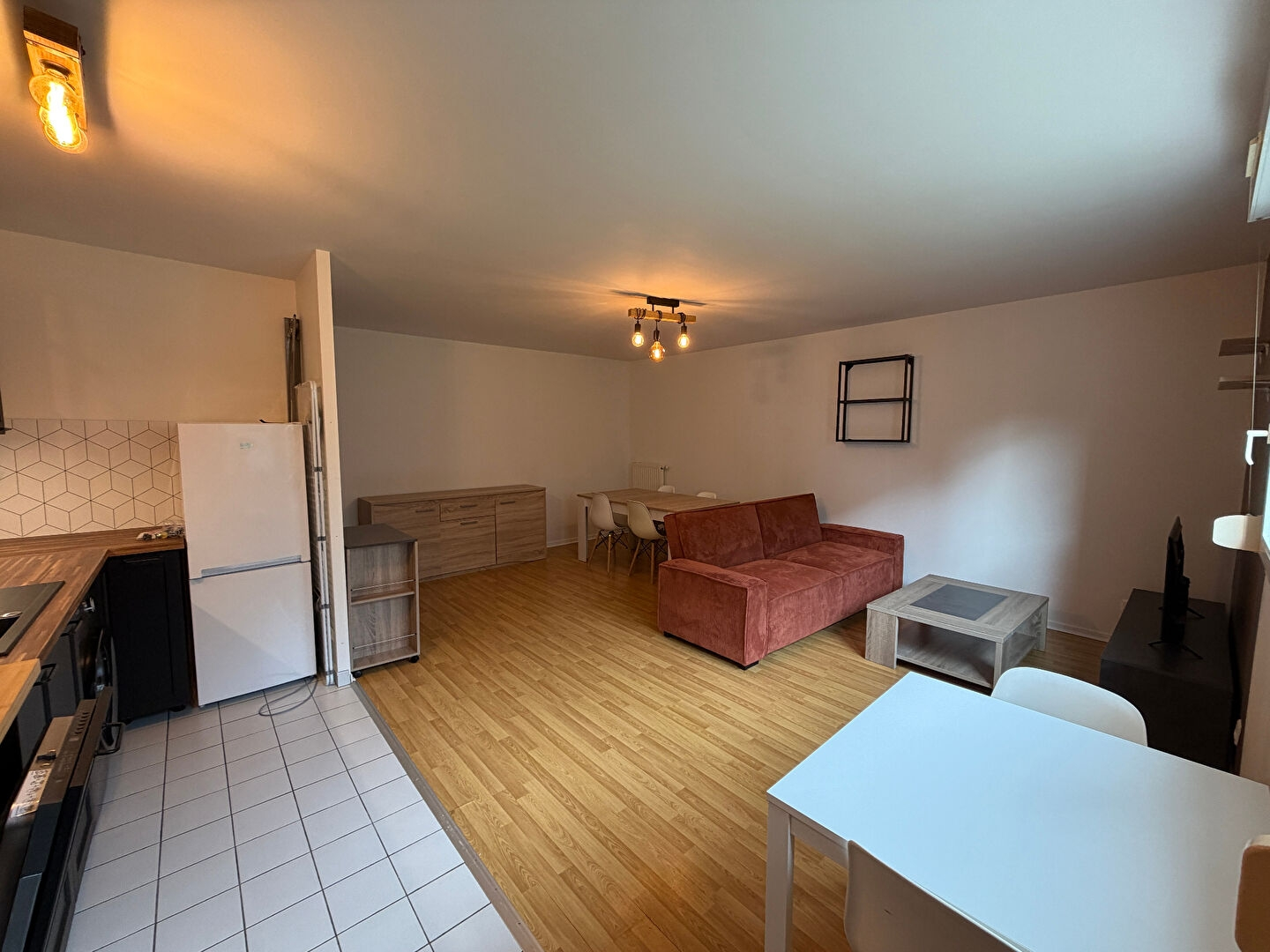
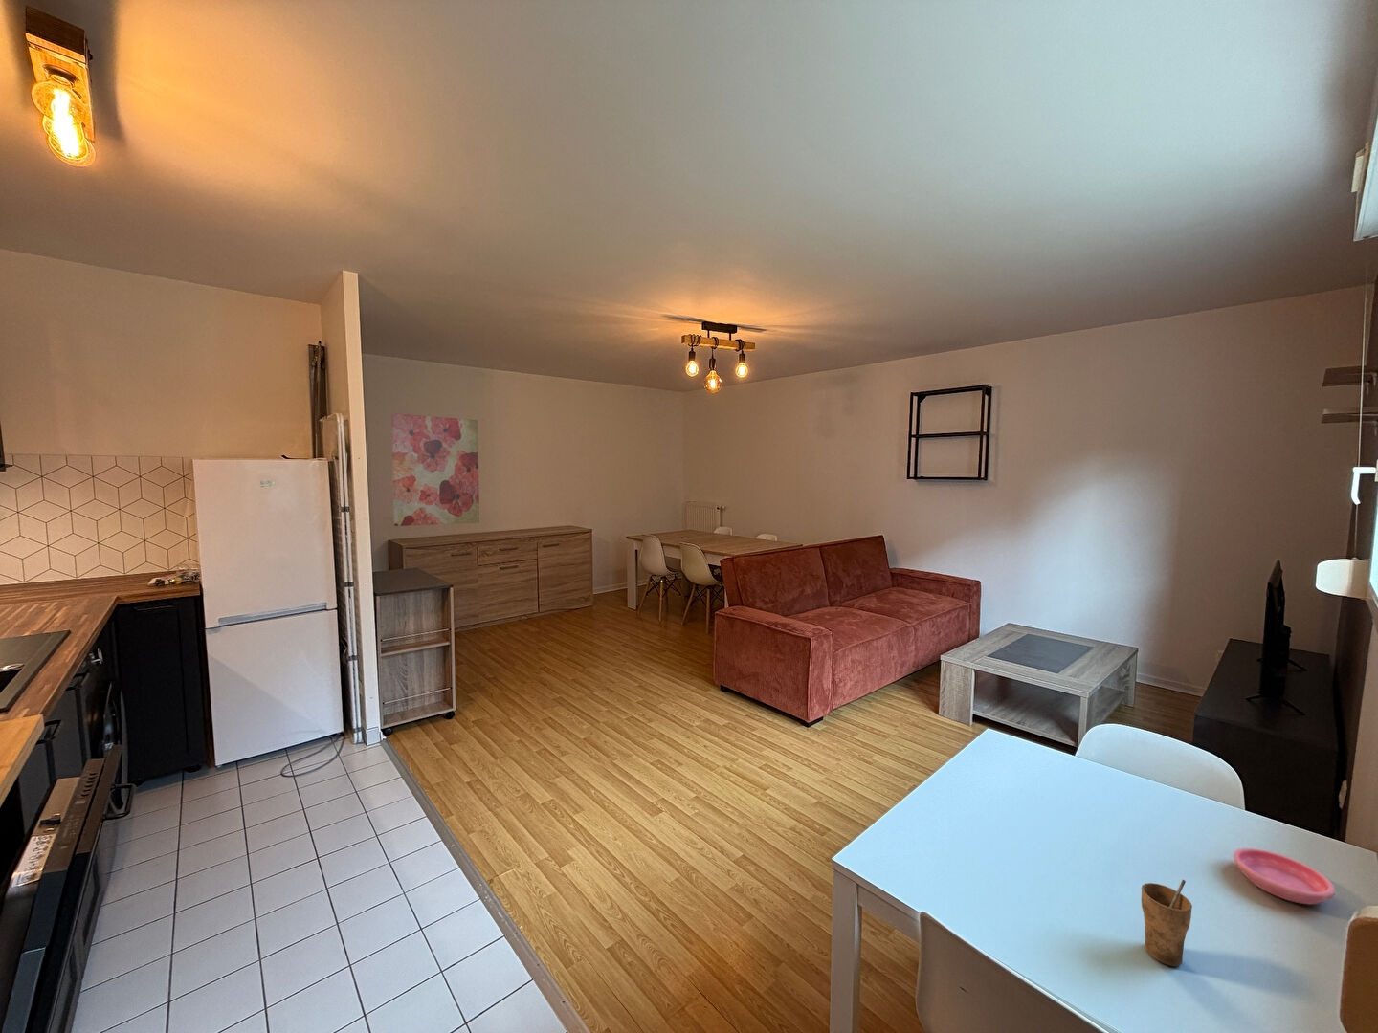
+ wall art [391,412,481,527]
+ cup [1140,879,1194,967]
+ saucer [1233,847,1336,906]
